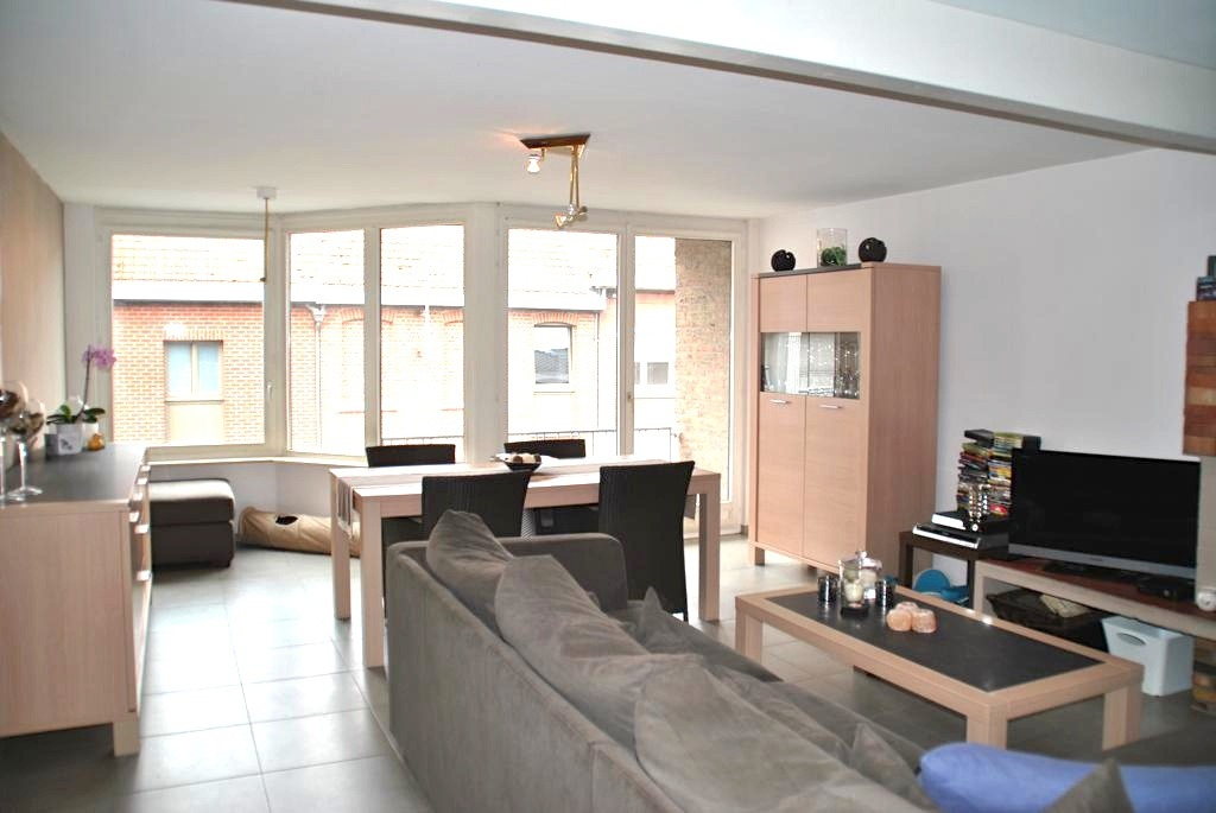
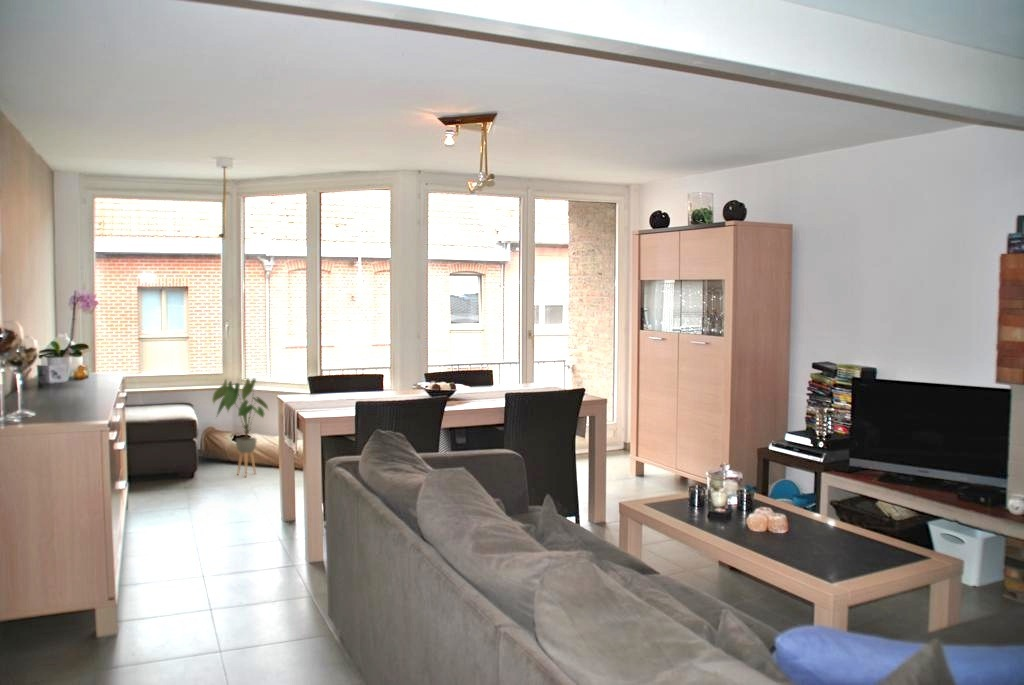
+ house plant [211,377,269,478]
